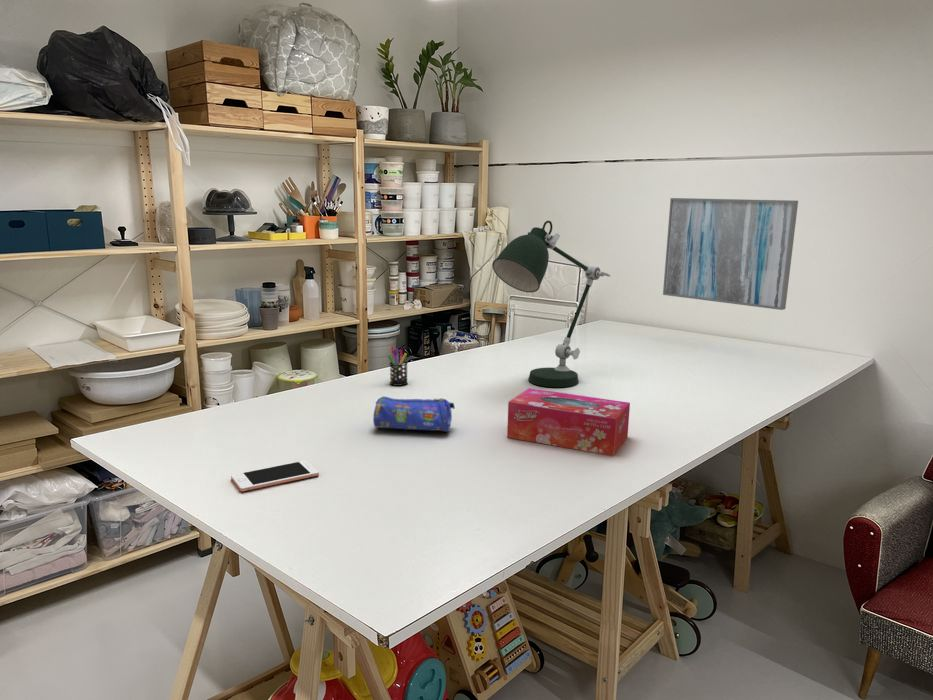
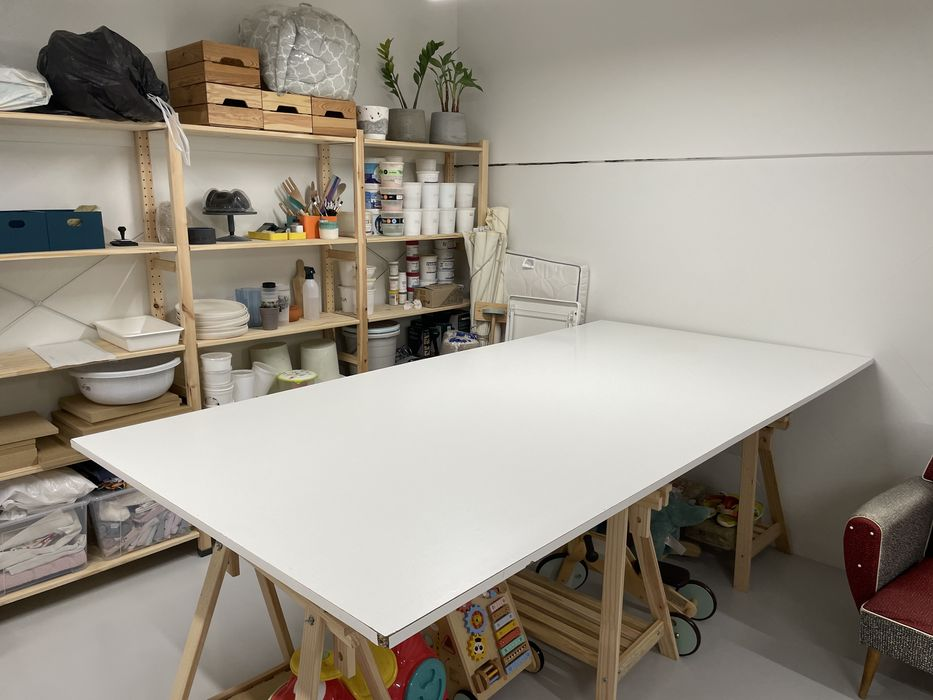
- pen holder [387,345,409,387]
- tissue box [506,387,631,457]
- cell phone [230,459,320,492]
- pencil case [372,396,456,433]
- wall art [662,197,799,311]
- desk lamp [491,220,611,388]
